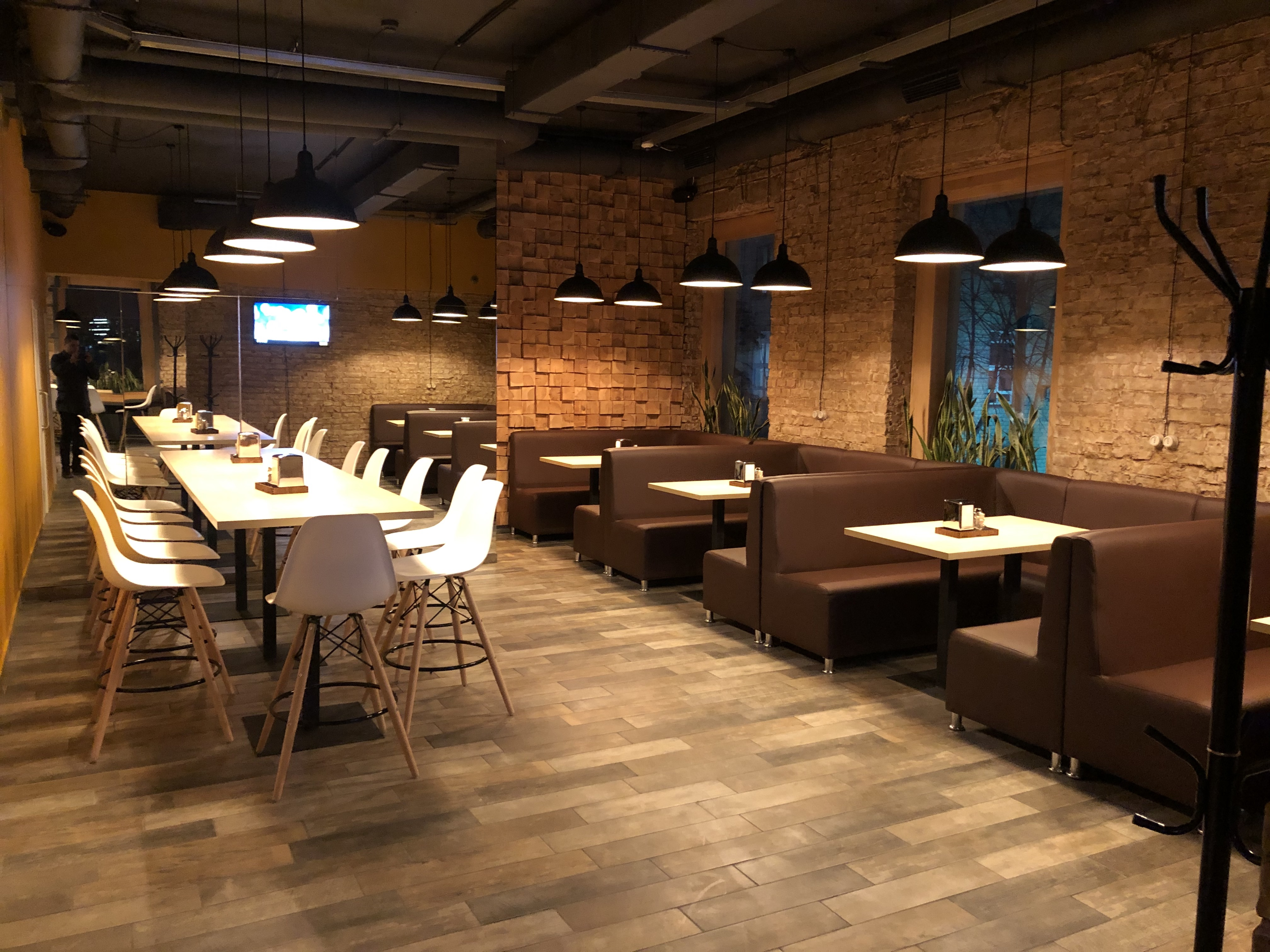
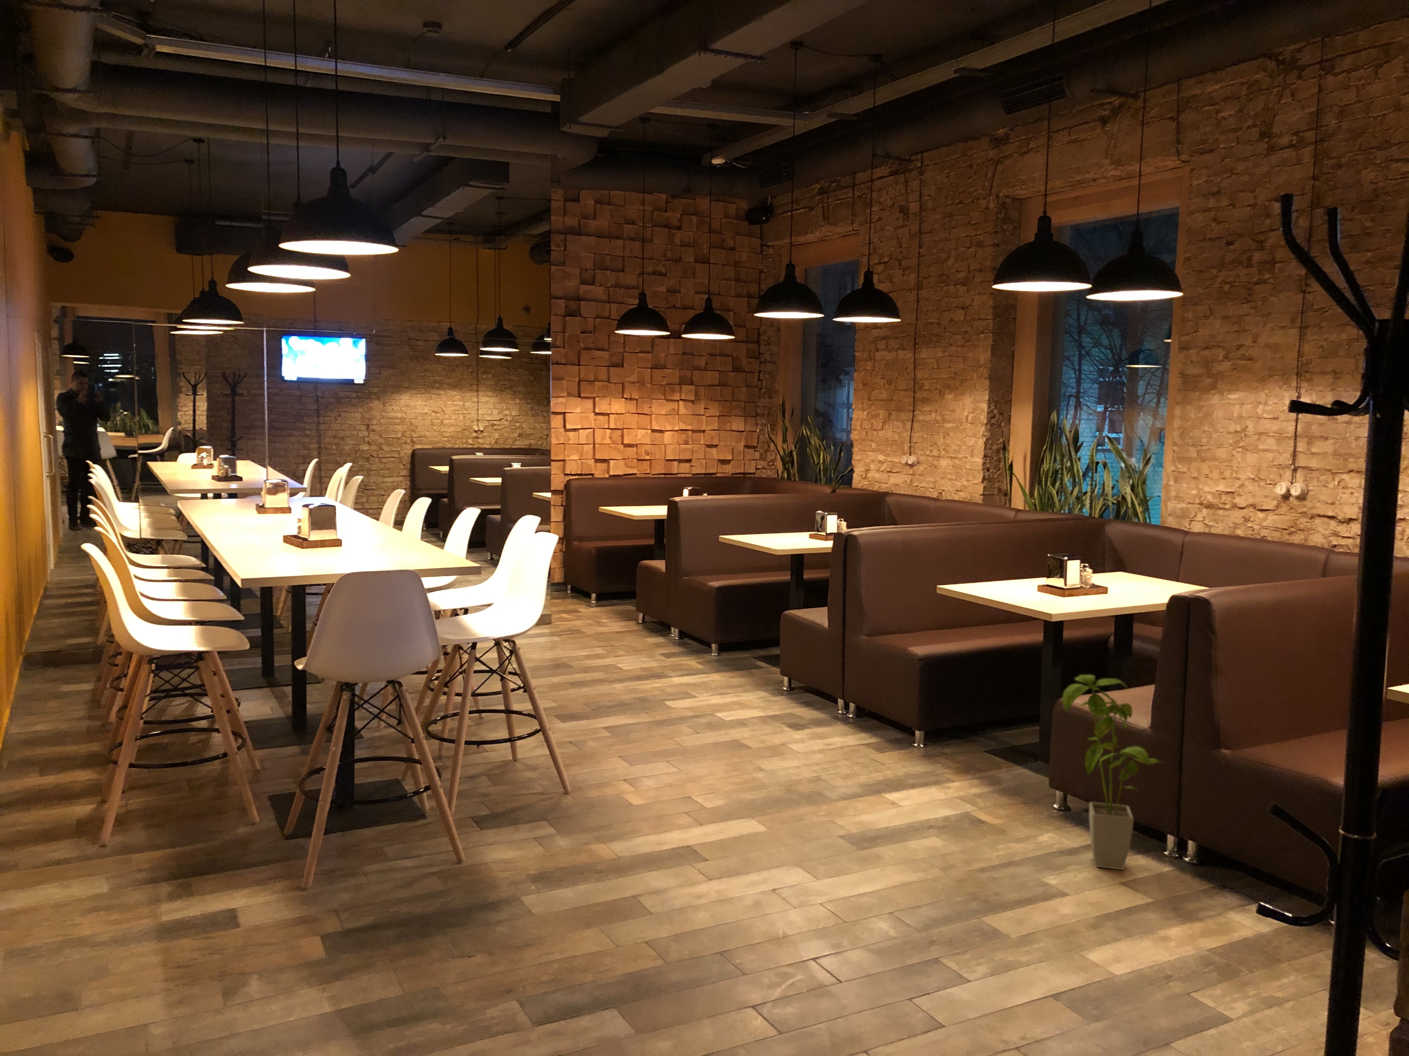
+ house plant [1062,674,1164,870]
